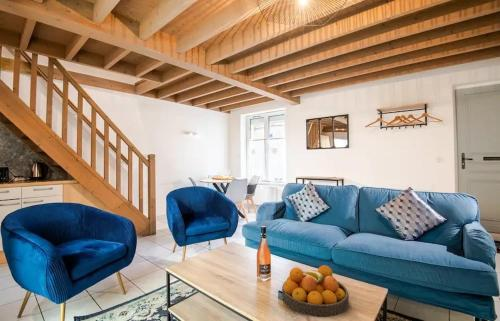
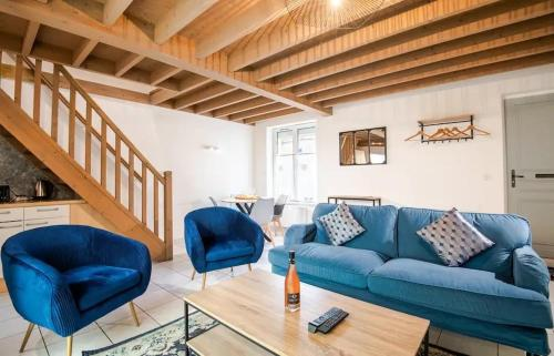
- fruit bowl [281,264,350,318]
